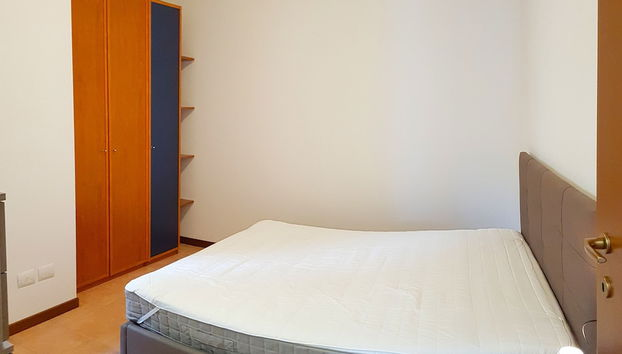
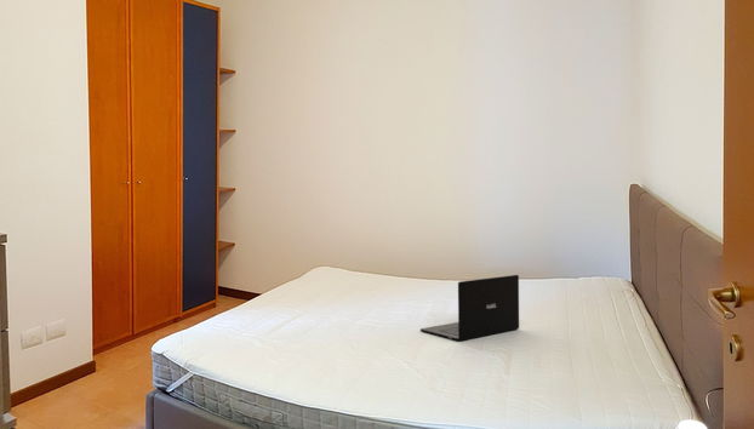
+ laptop [419,274,520,342]
